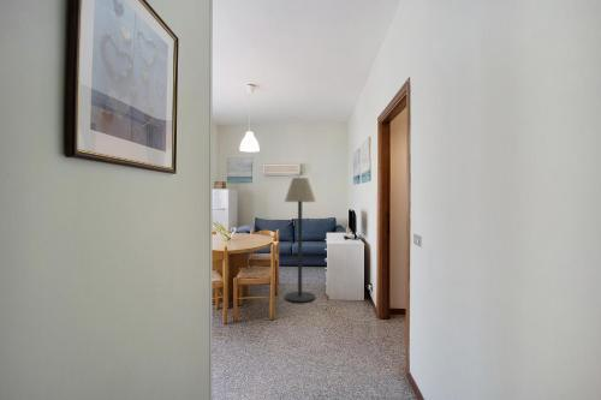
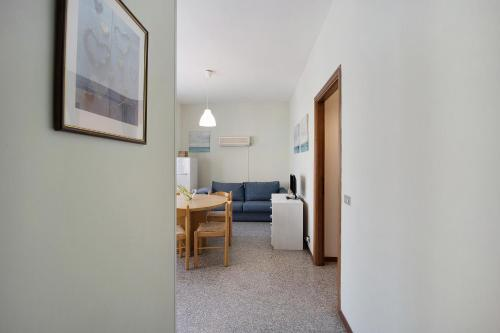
- floor lamp [284,177,317,303]
